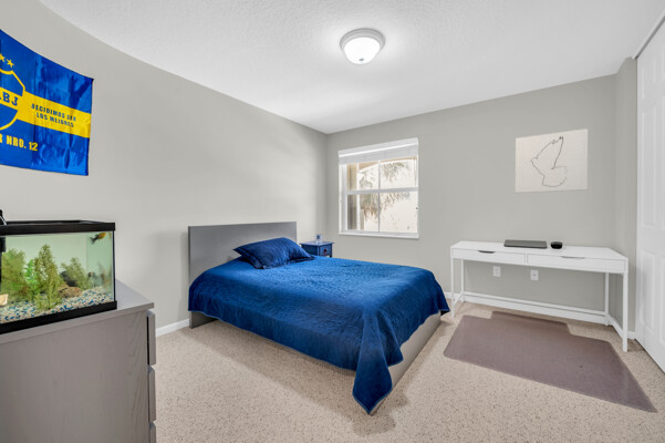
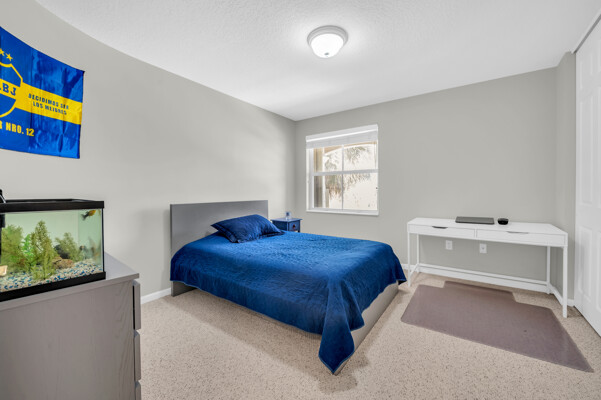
- wall art [515,127,589,194]
